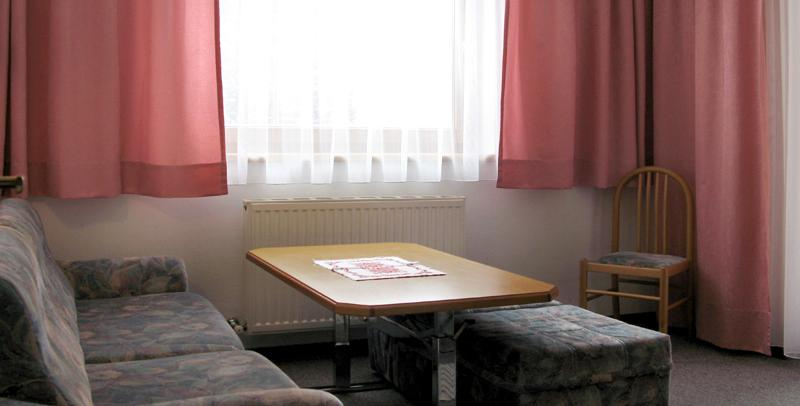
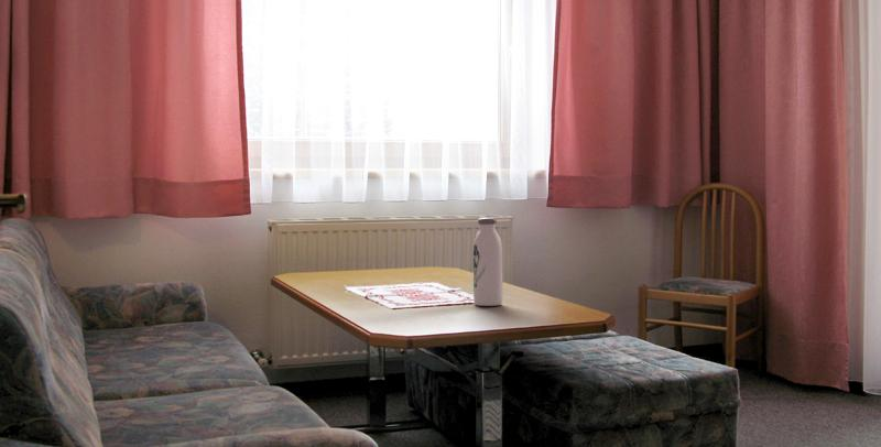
+ water bottle [472,217,504,307]
